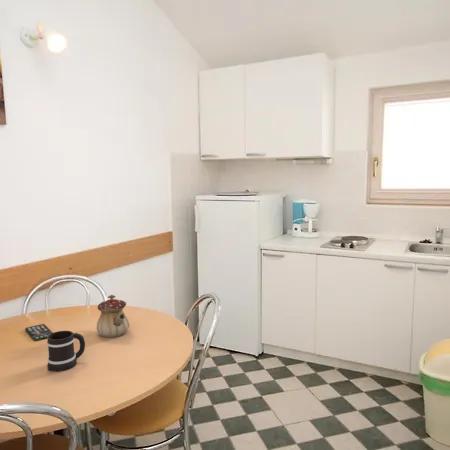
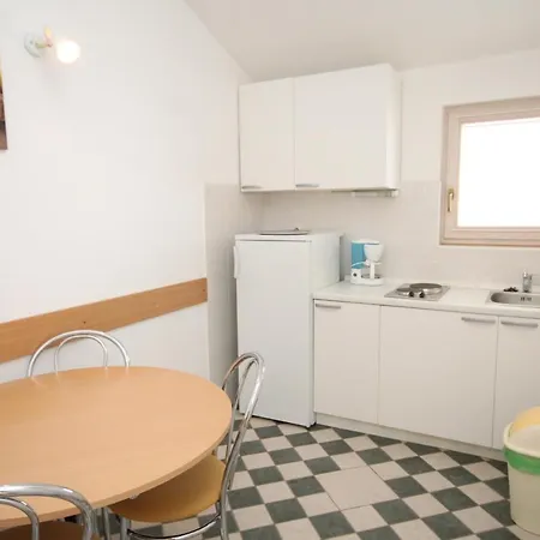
- teapot [96,294,131,339]
- smartphone [24,323,54,342]
- mug [46,330,86,373]
